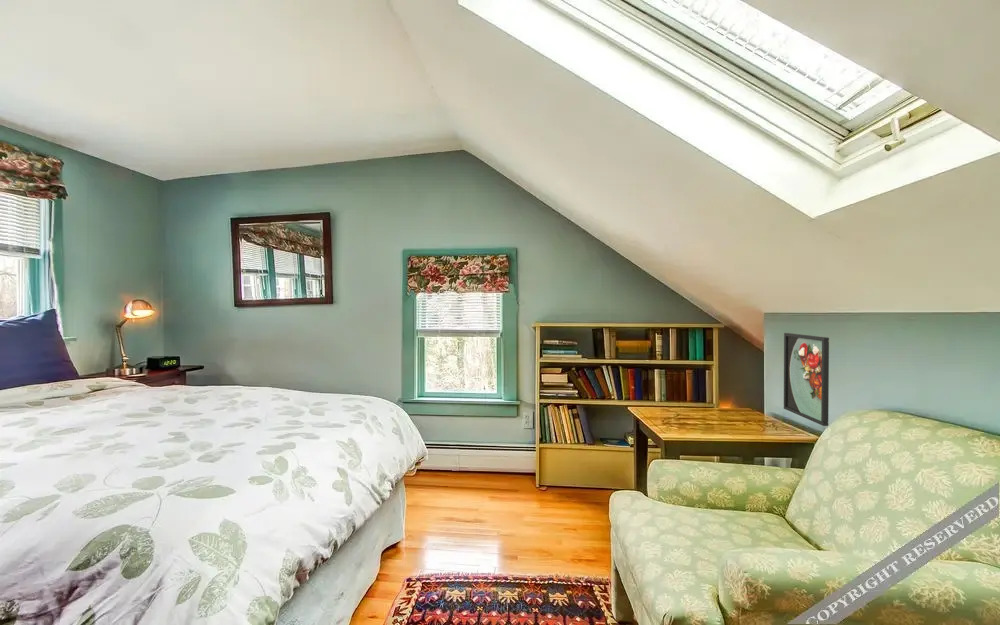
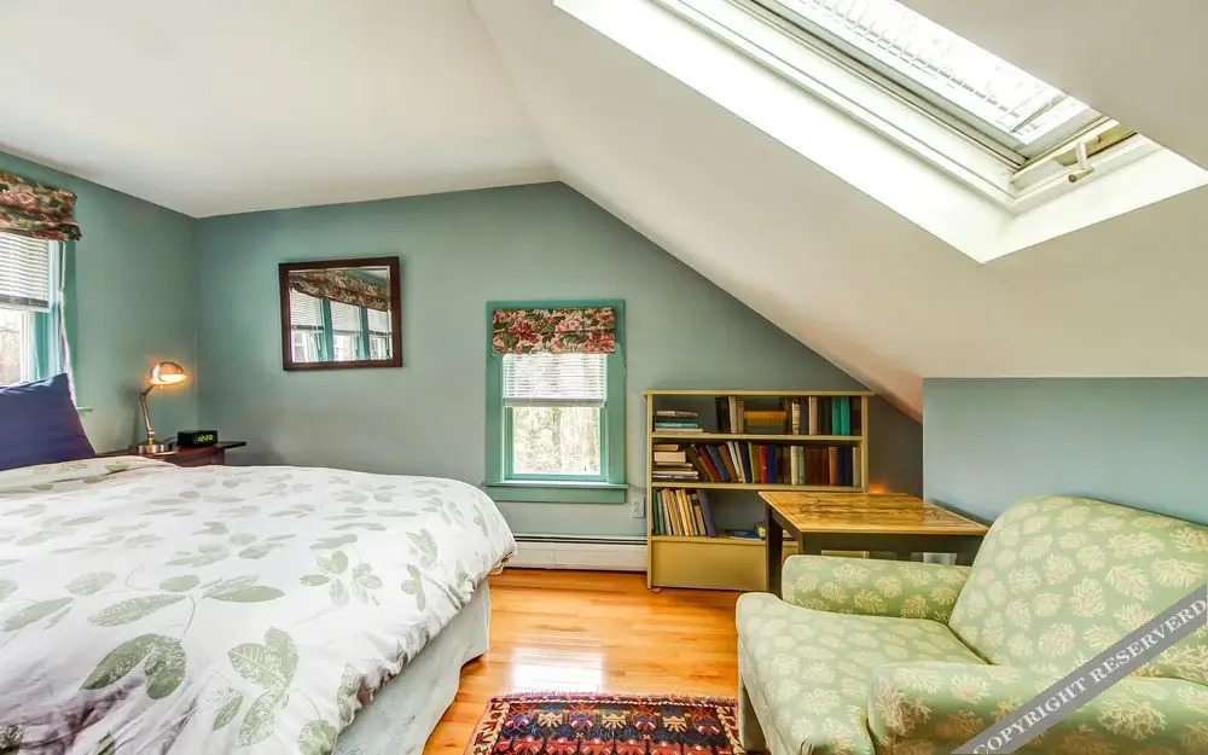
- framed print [783,332,830,427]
